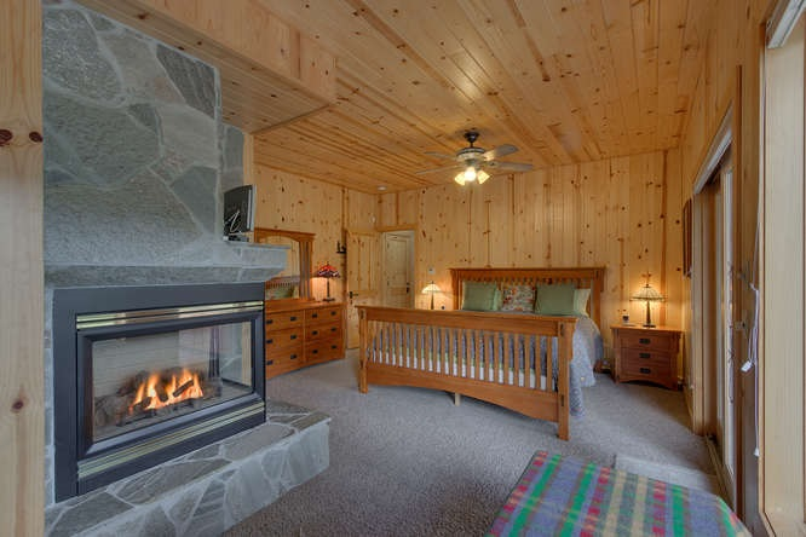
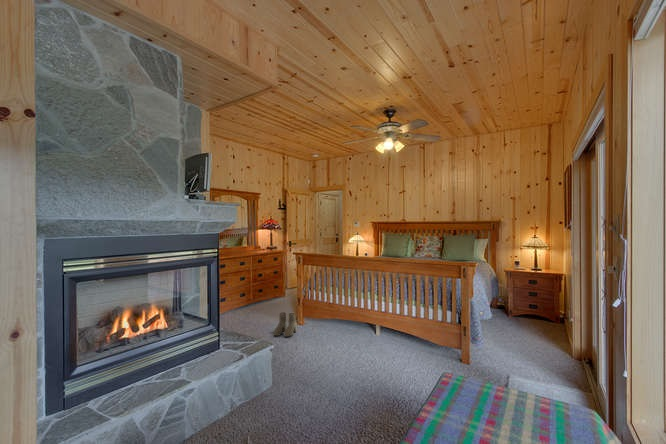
+ boots [272,311,298,338]
